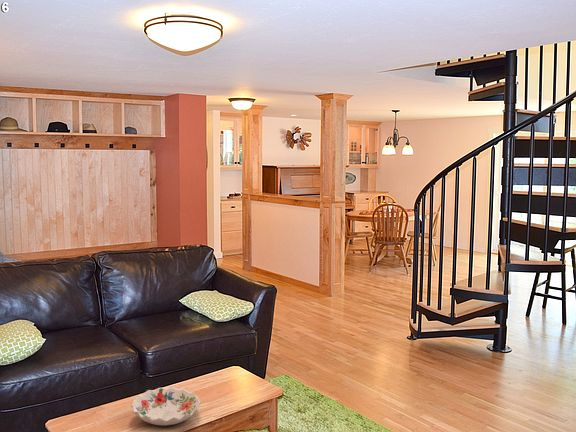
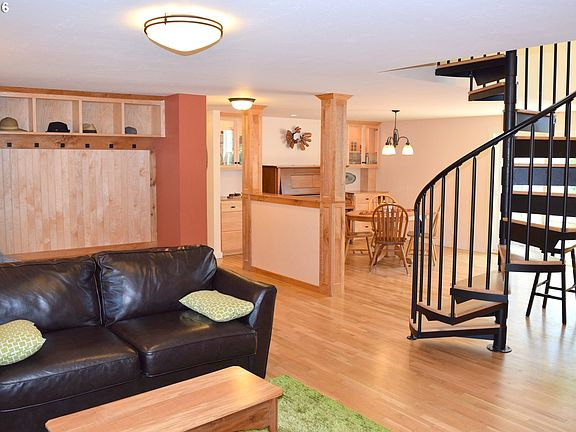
- decorative bowl [130,386,201,426]
